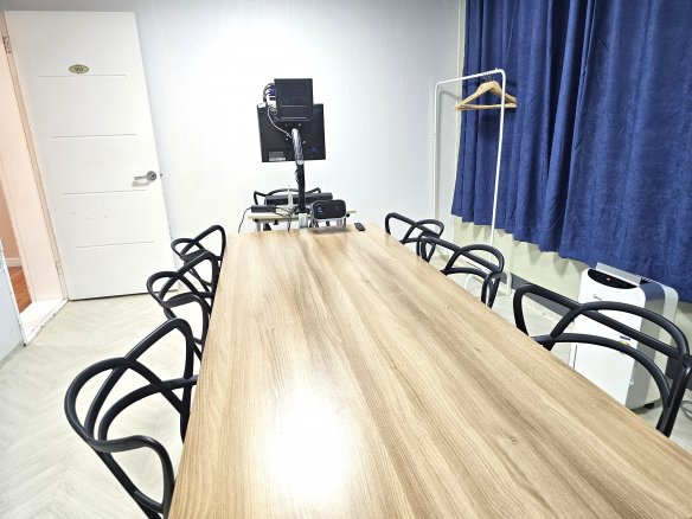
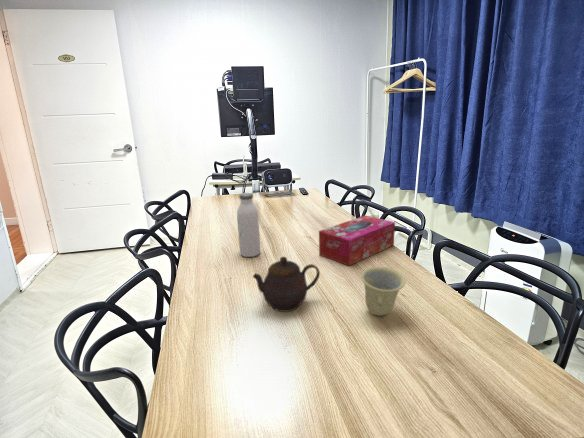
+ water bottle [236,192,261,258]
+ cup [360,266,406,317]
+ tissue box [318,214,396,267]
+ teapot [252,256,321,313]
